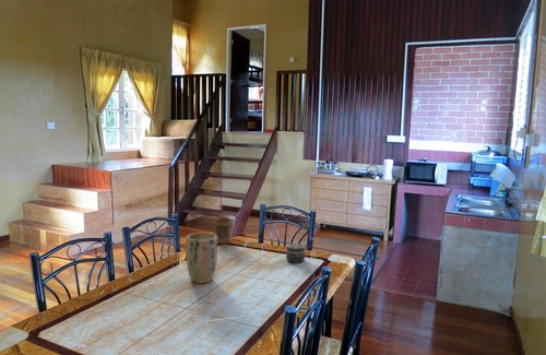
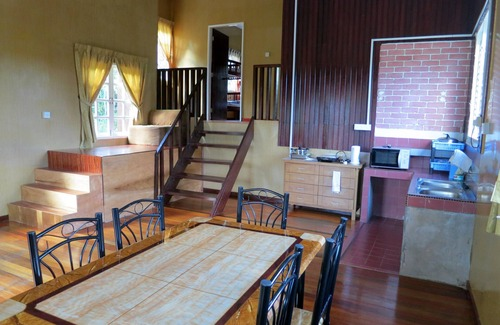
- plant pot [185,232,218,285]
- mug [206,215,233,246]
- jar [285,242,307,264]
